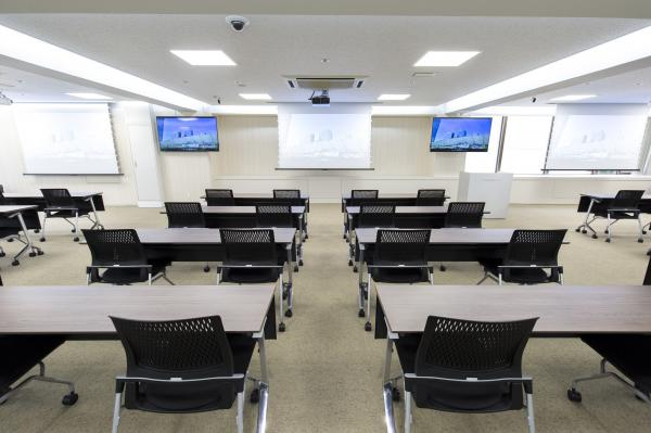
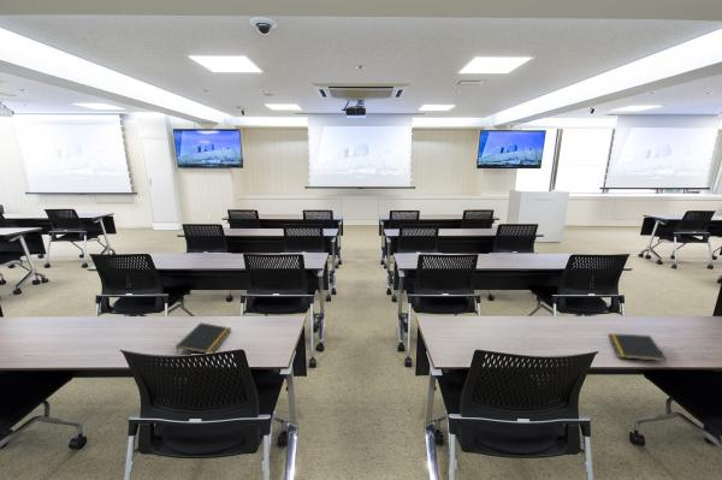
+ notepad [606,332,668,362]
+ notepad [174,321,232,356]
